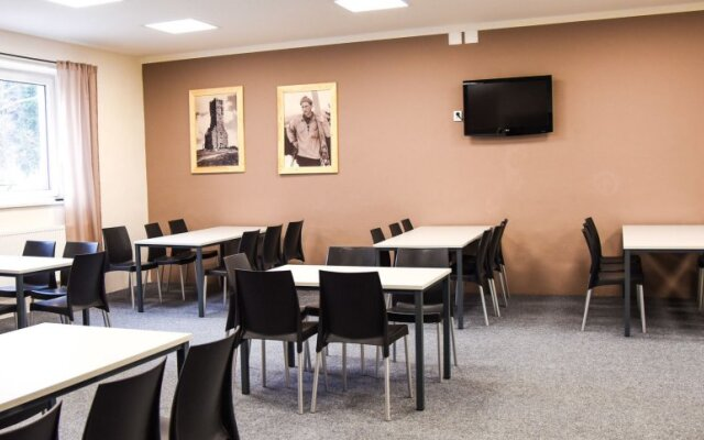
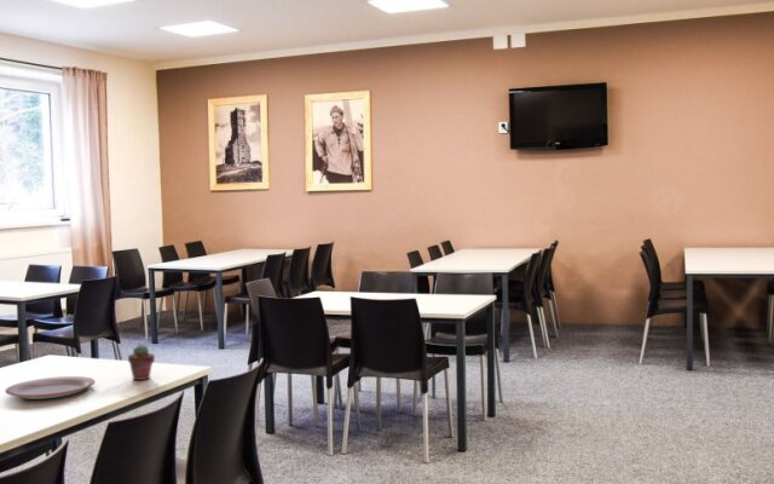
+ potted succulent [127,344,156,381]
+ plate [4,375,97,401]
